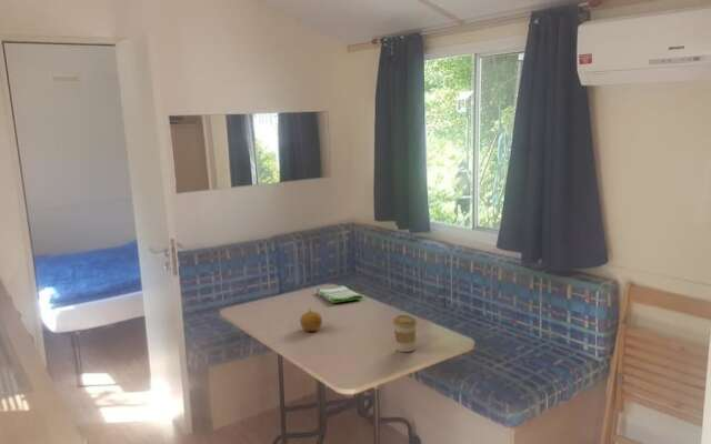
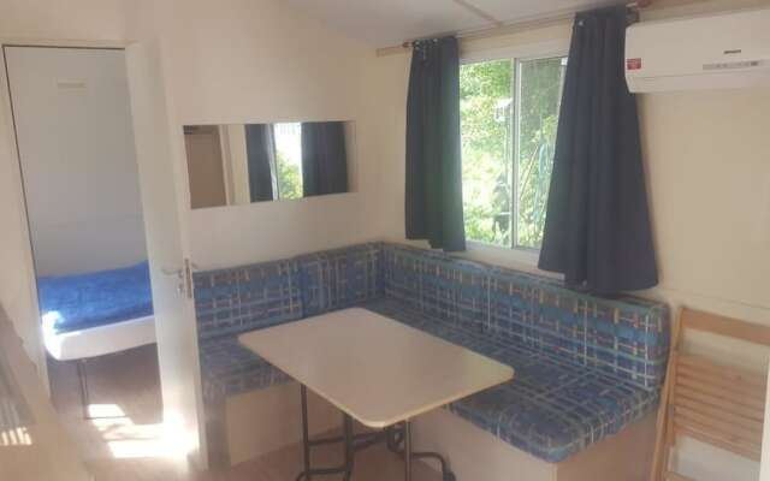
- fruit [299,306,323,332]
- dish towel [316,284,363,304]
- coffee cup [392,314,418,353]
